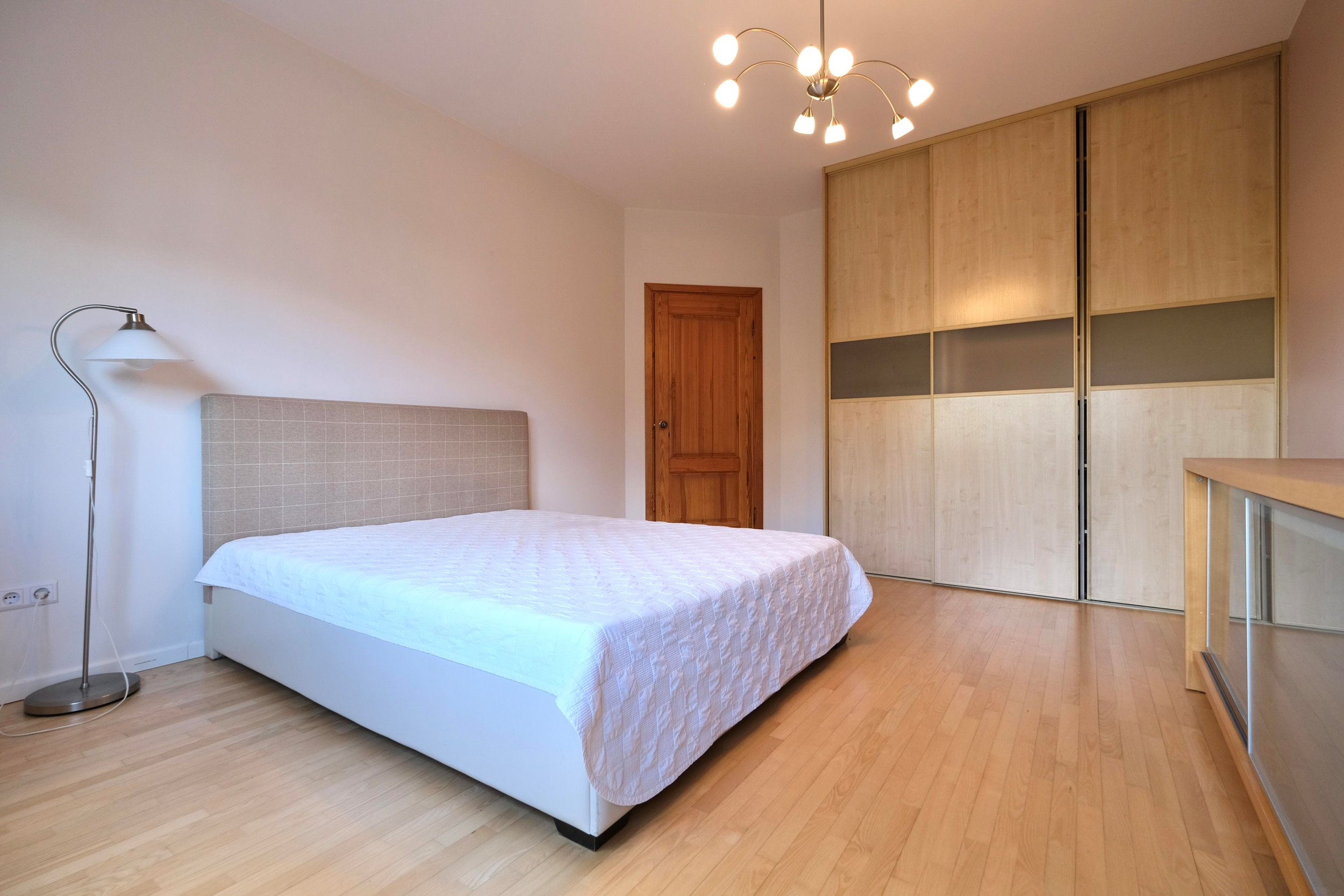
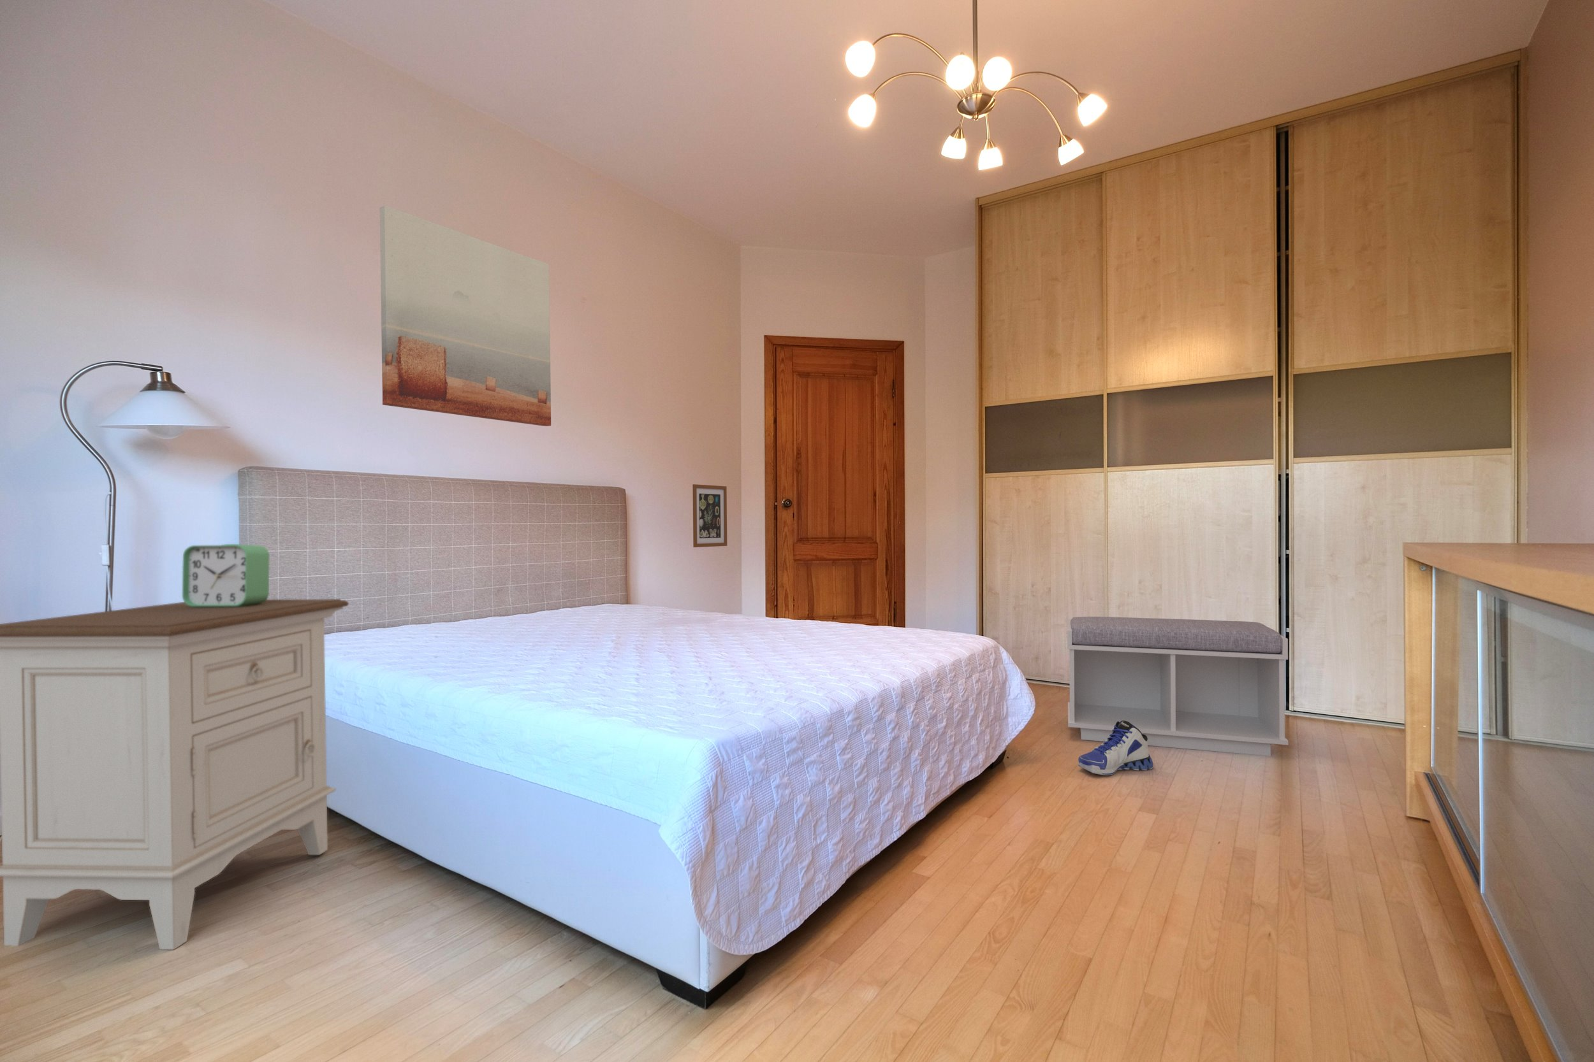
+ bench [1066,616,1288,757]
+ nightstand [0,599,350,951]
+ wall art [691,484,727,548]
+ wall art [380,205,551,427]
+ alarm clock [181,543,270,607]
+ sneaker [1078,721,1154,776]
